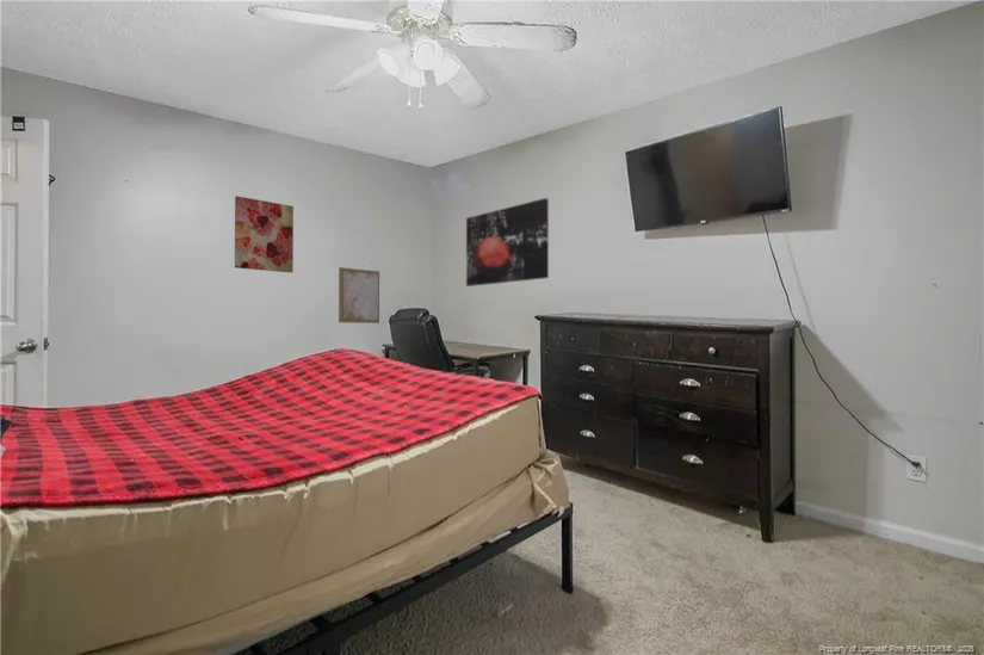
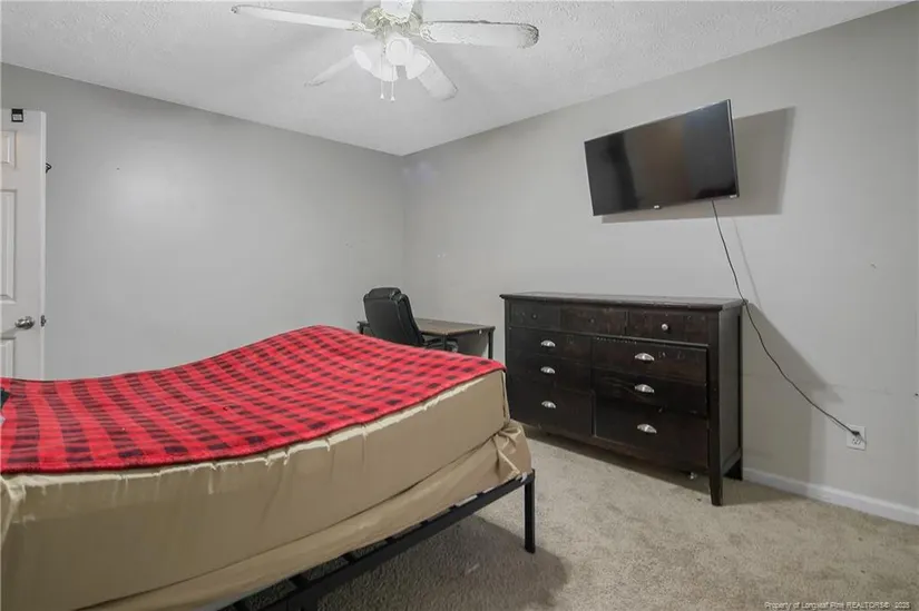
- wall art [234,194,295,274]
- wall art [465,197,550,288]
- wall art [338,266,380,325]
